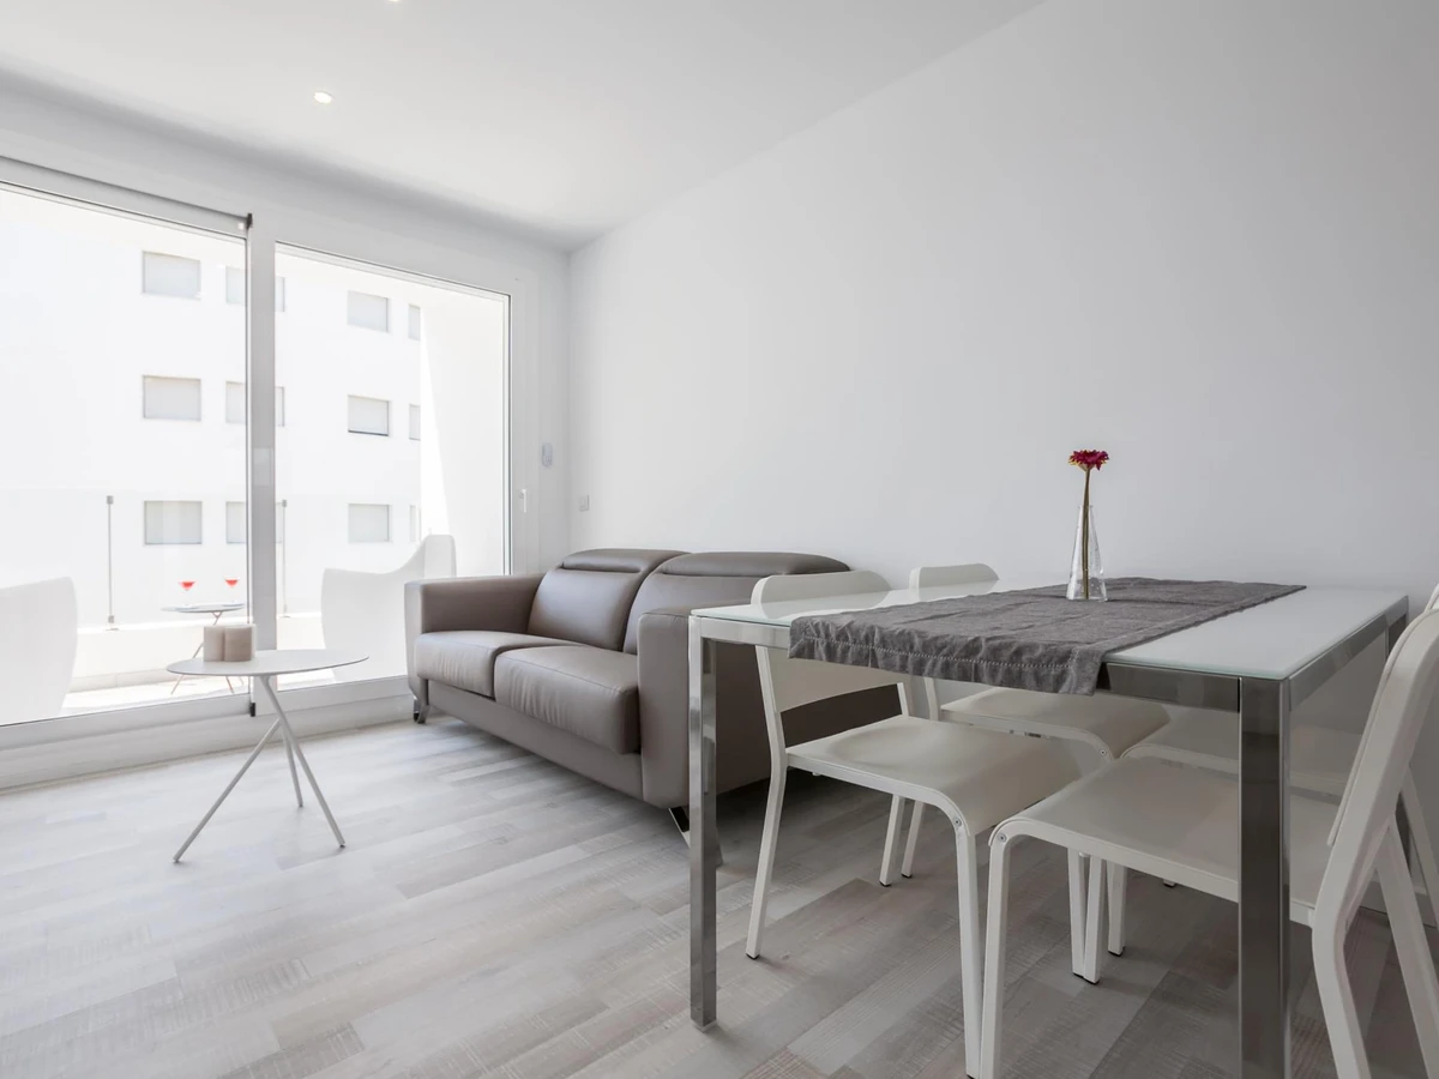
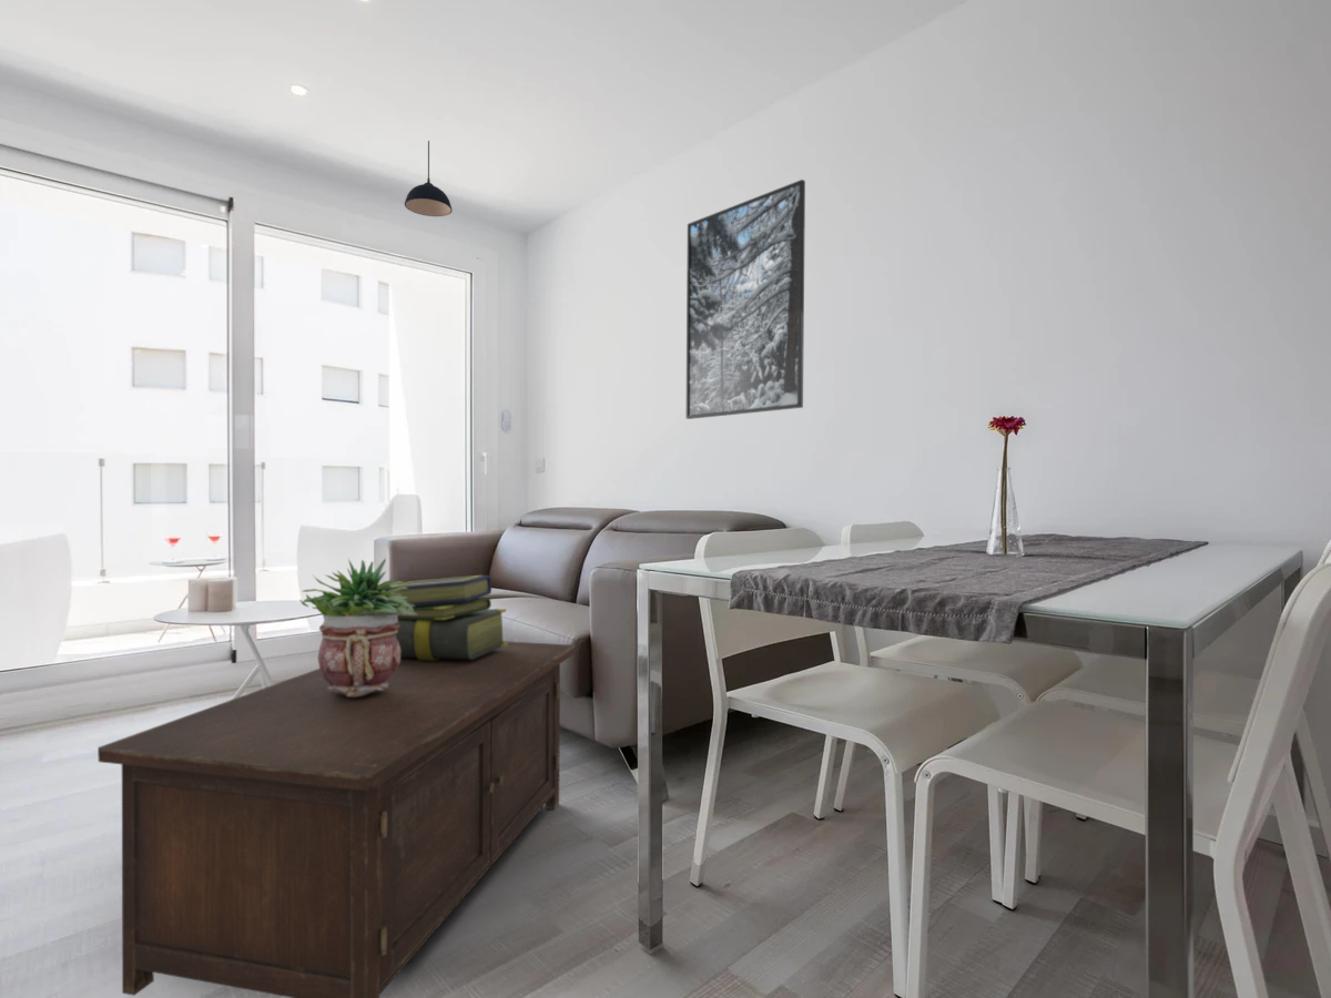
+ stack of books [384,574,508,661]
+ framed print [685,179,806,420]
+ potted plant [298,558,417,697]
+ pendant light [404,140,453,217]
+ cabinet [96,640,576,998]
